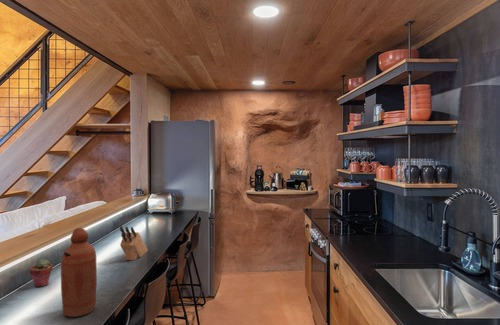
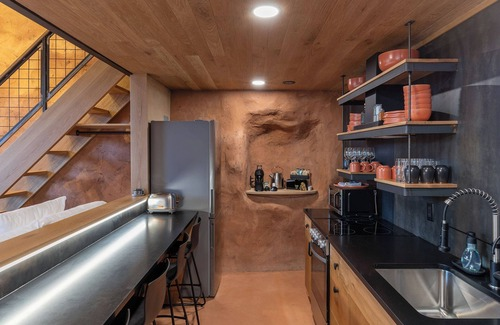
- bottle [60,227,98,318]
- knife block [119,225,148,261]
- potted succulent [29,258,54,288]
